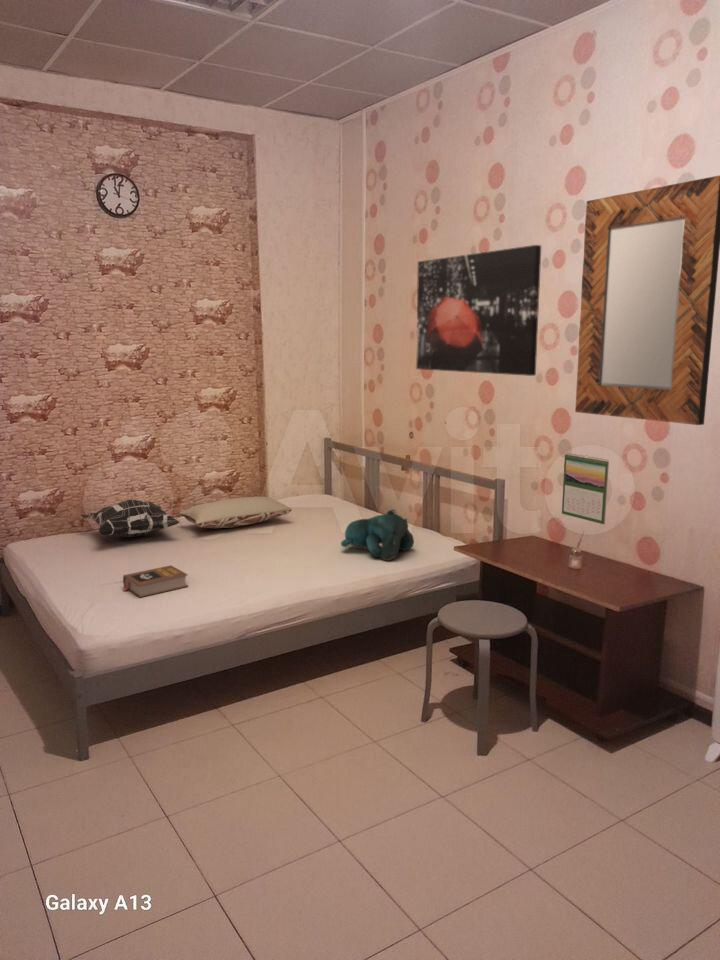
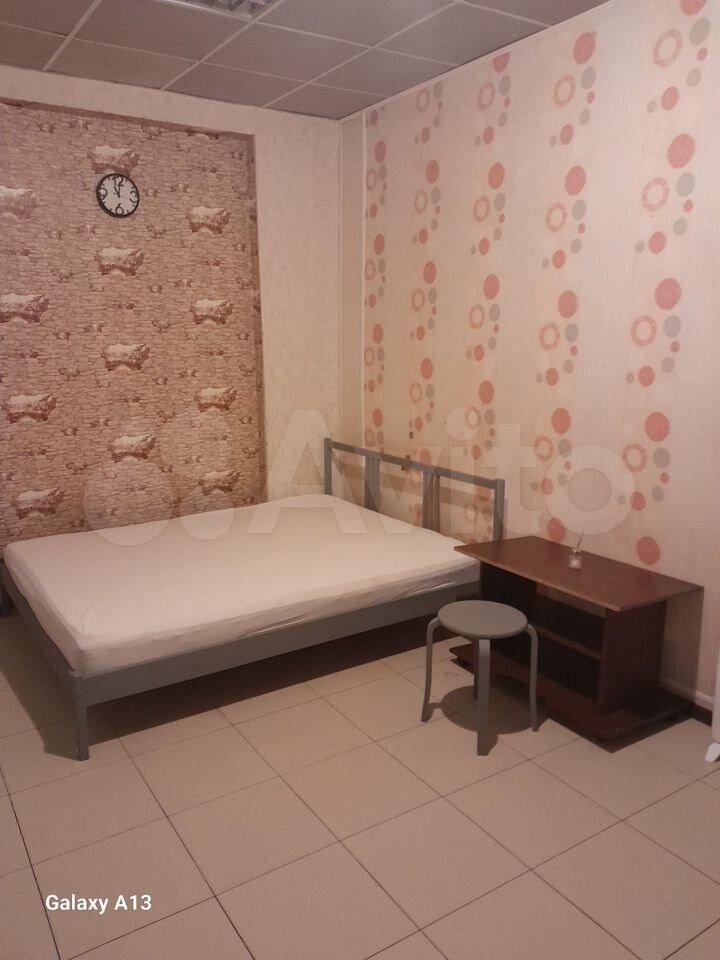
- decorative pillow [80,499,180,538]
- pillow [178,496,293,529]
- wall art [415,244,542,377]
- teddy bear [340,508,415,562]
- home mirror [574,174,720,426]
- book [122,564,189,598]
- calendar [561,452,610,525]
